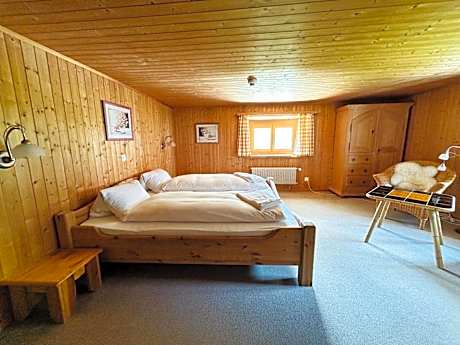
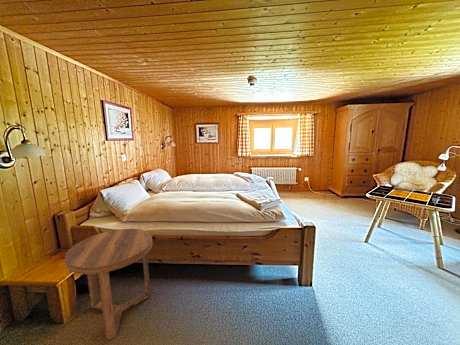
+ side table [64,228,153,341]
